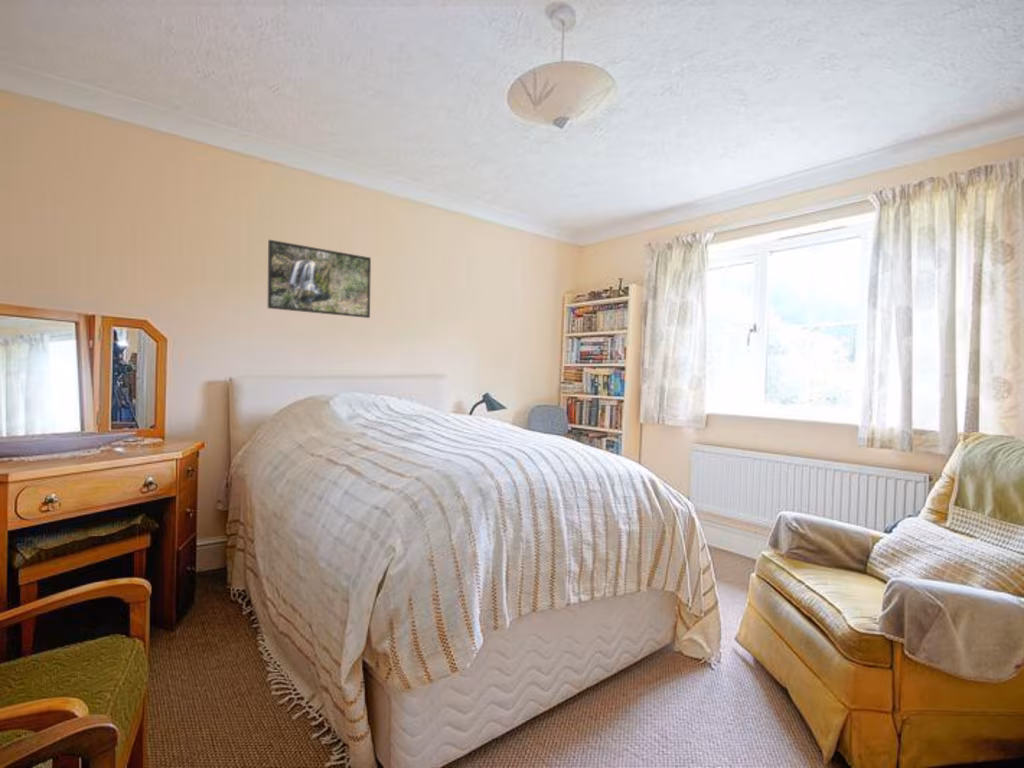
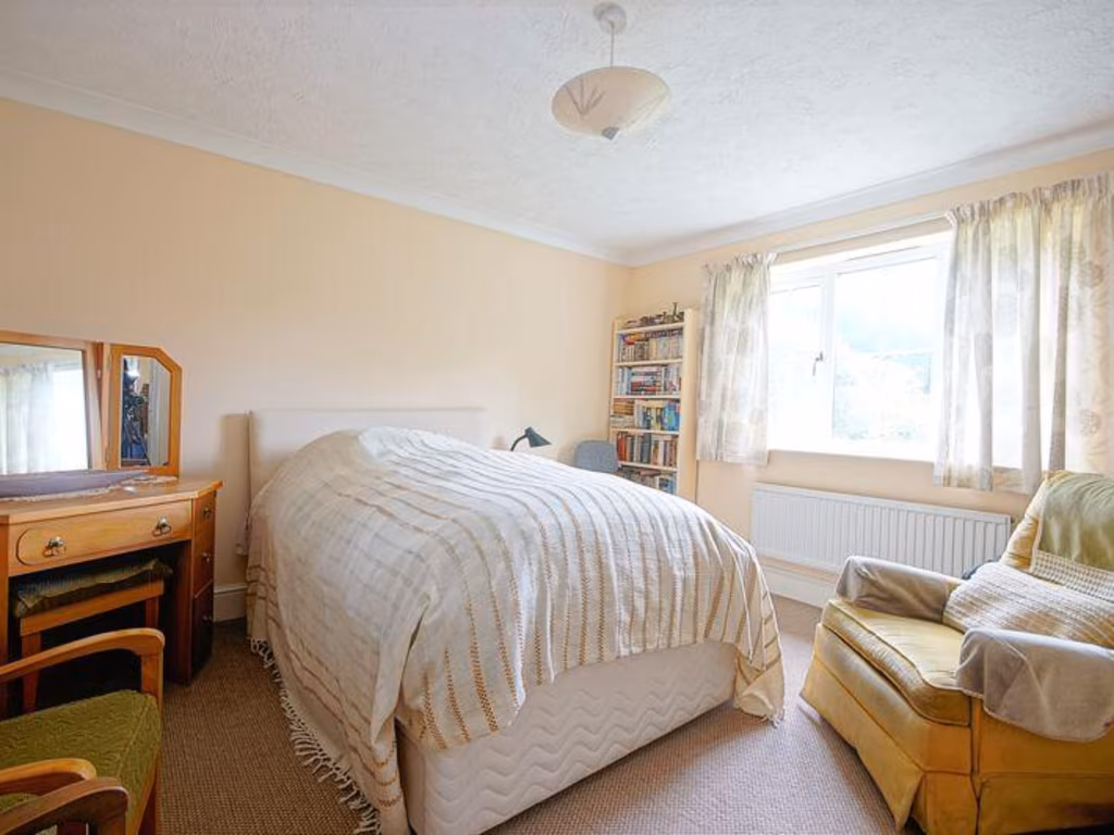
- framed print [267,239,372,319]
